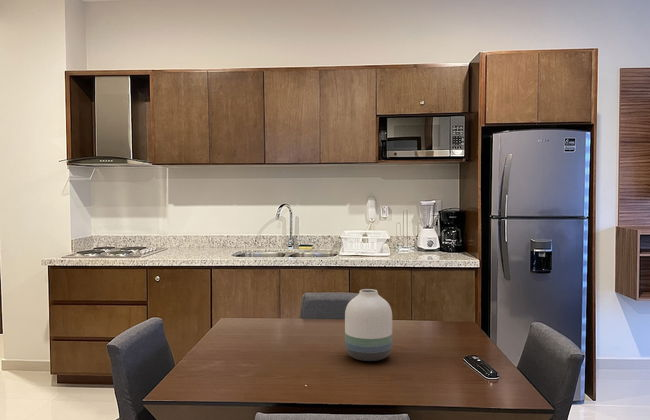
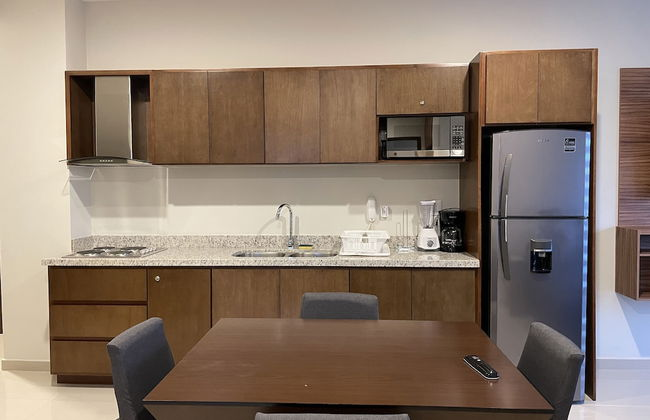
- vase [344,288,393,362]
